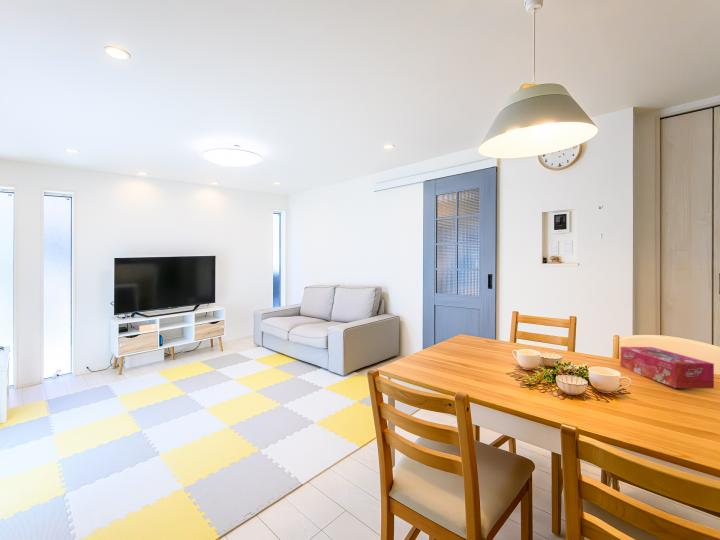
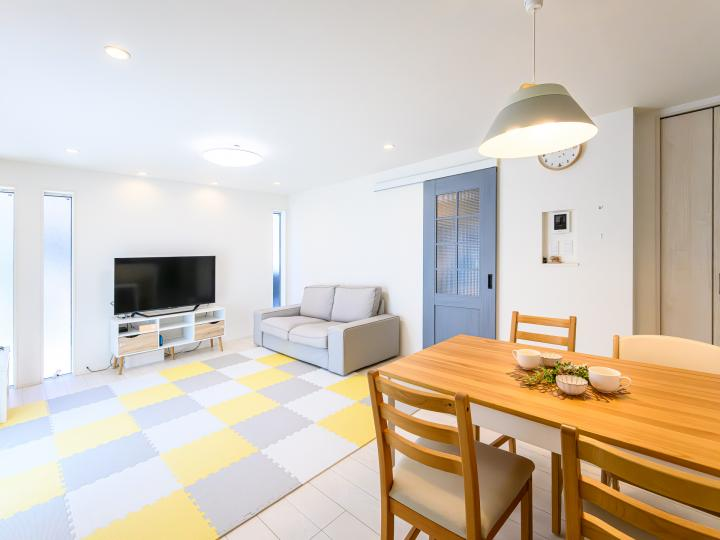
- tissue box [619,346,715,389]
